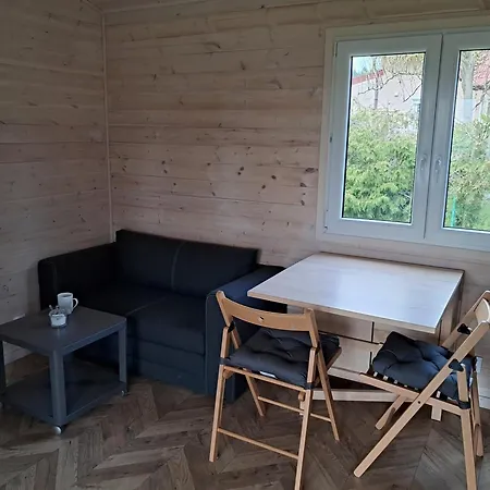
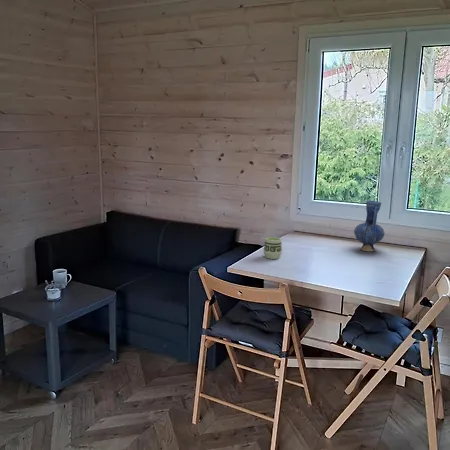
+ vase [353,199,386,252]
+ cup [263,236,283,260]
